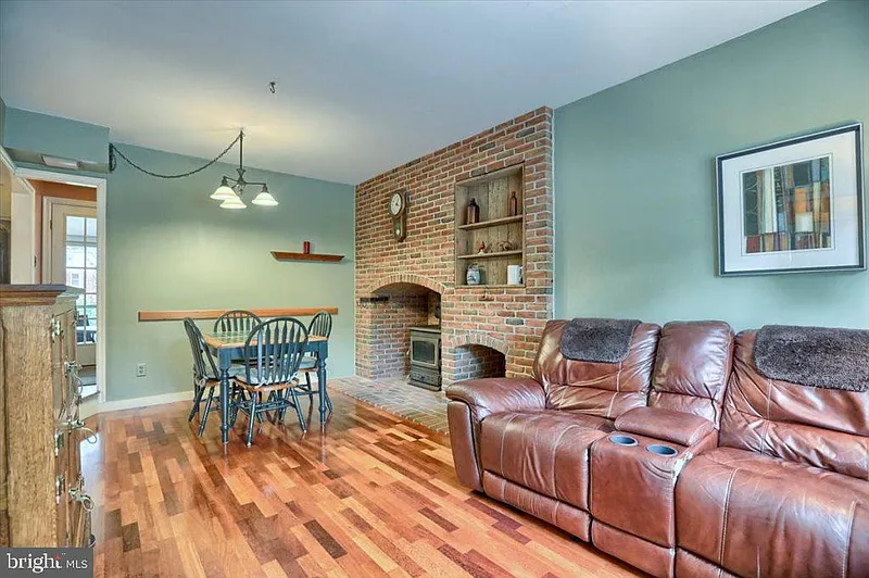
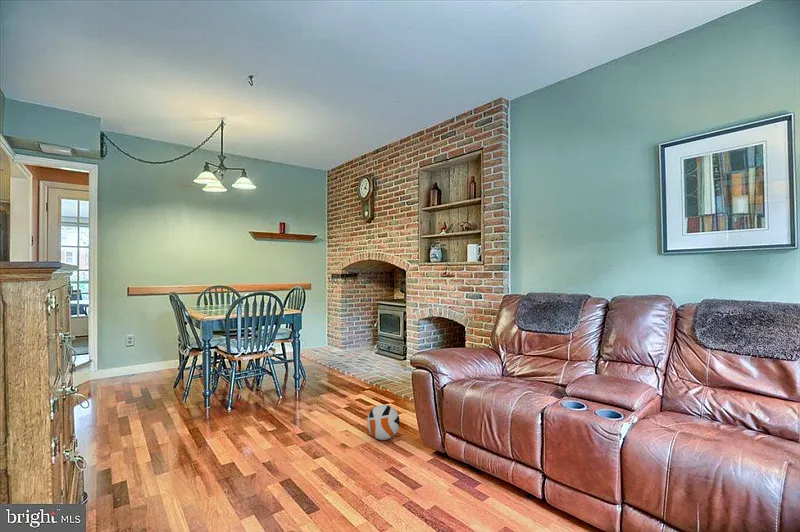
+ ball [366,404,401,441]
